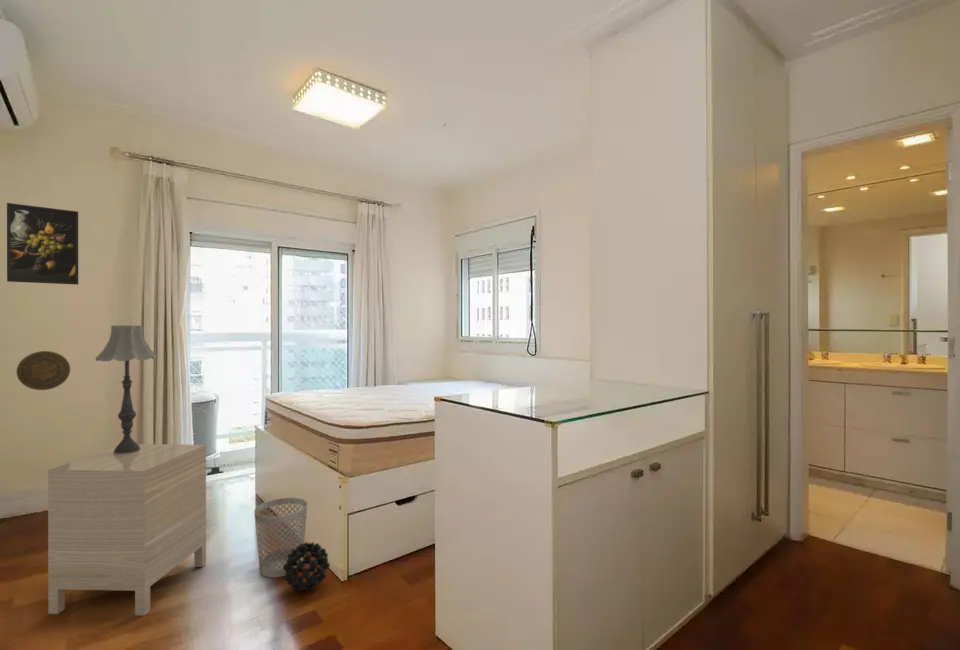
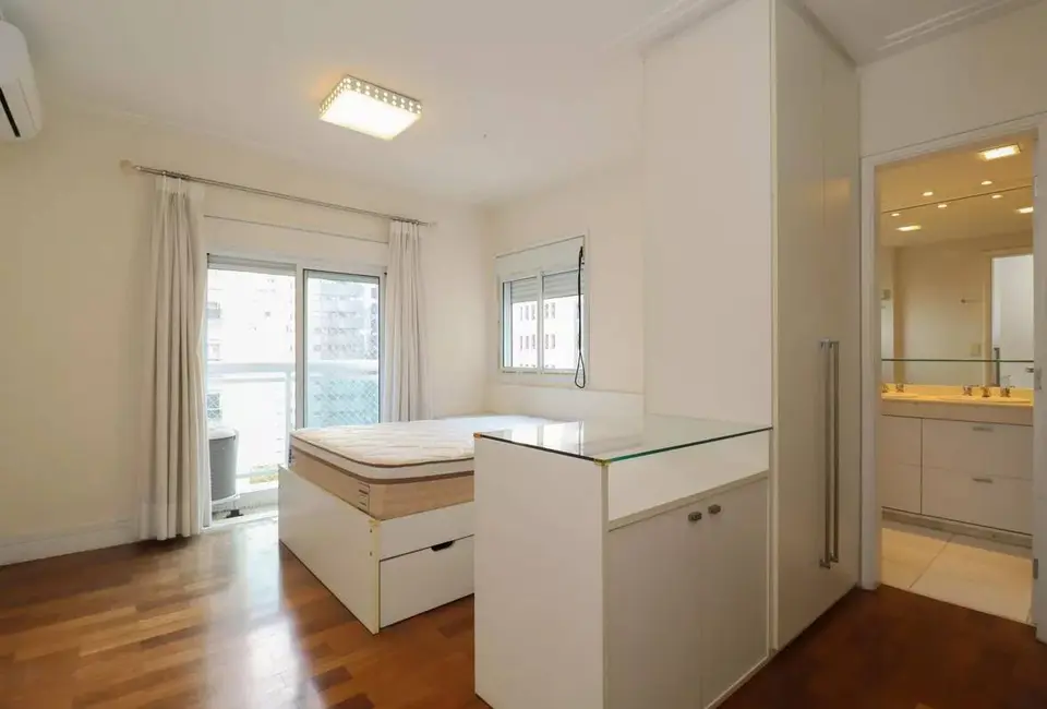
- nightstand [47,443,207,617]
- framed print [6,202,79,286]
- wastebasket [253,497,308,579]
- decorative ball [283,541,331,593]
- table lamp [95,325,158,454]
- decorative plate [15,350,71,391]
